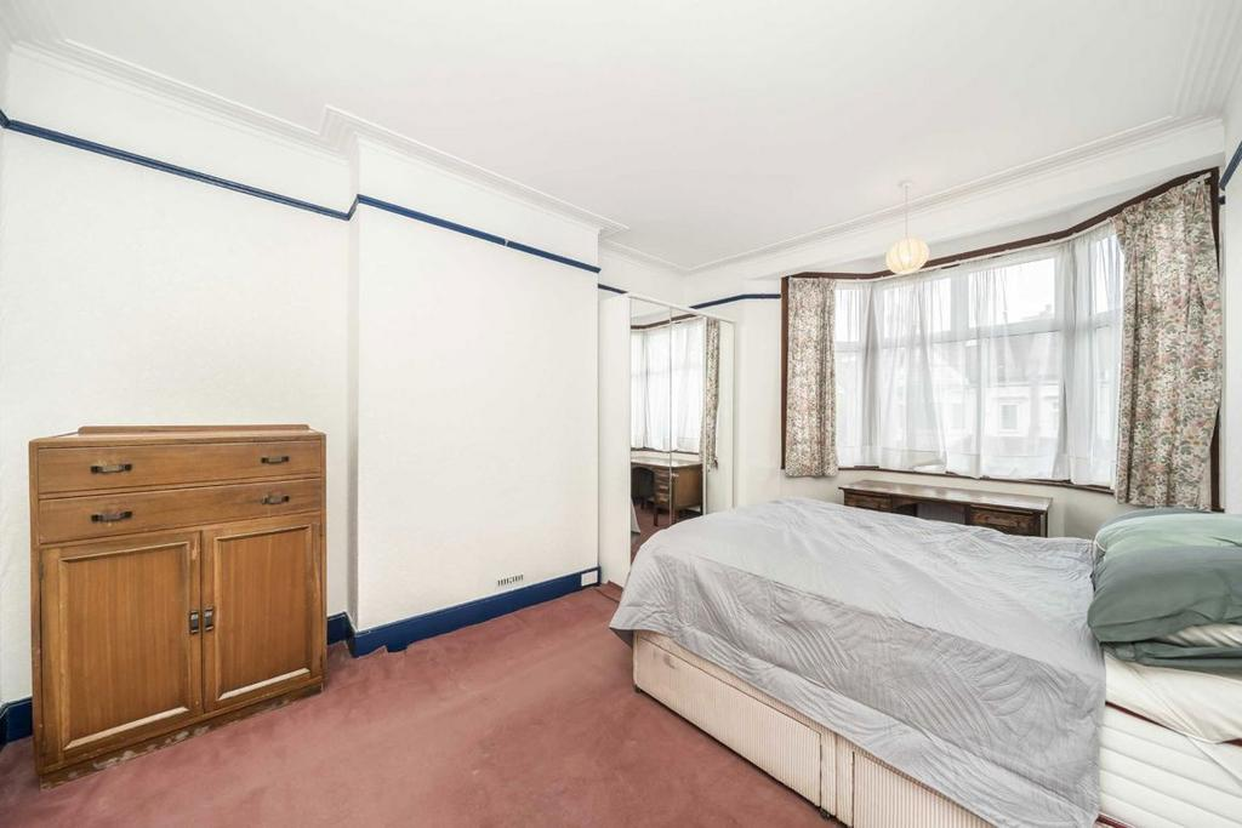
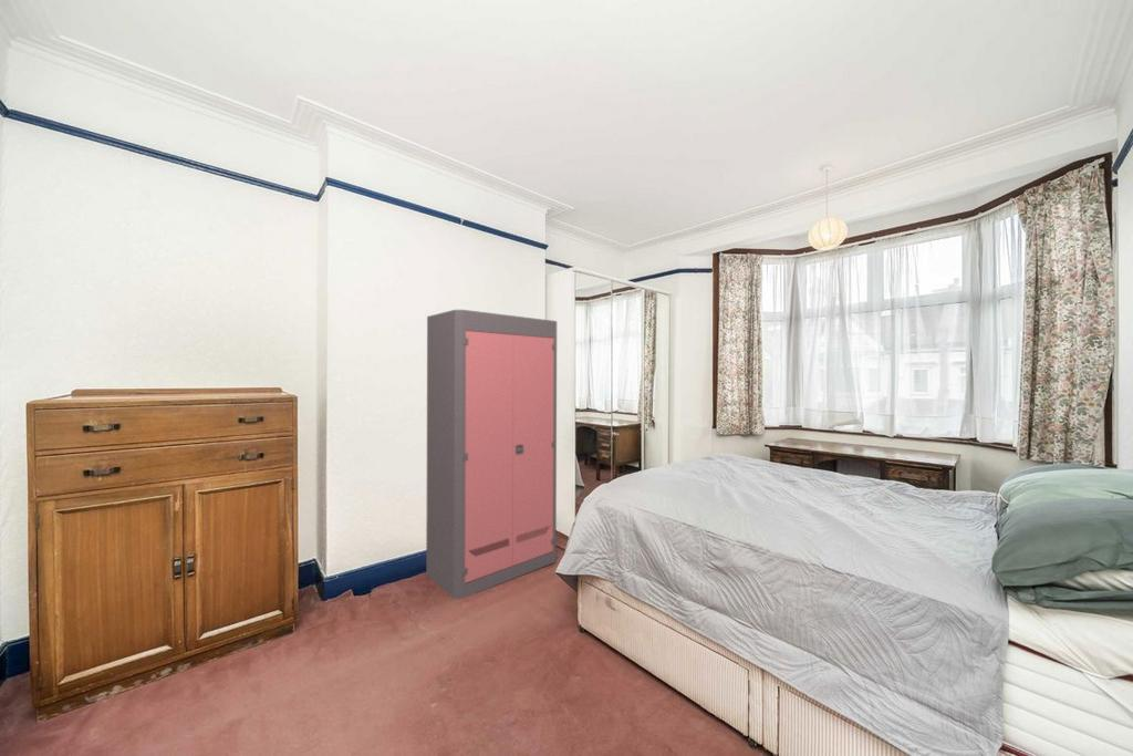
+ storage cabinet [425,309,558,600]
